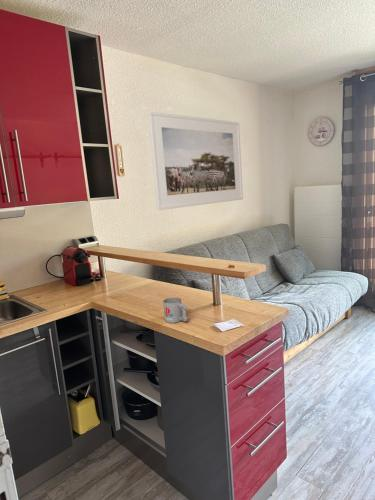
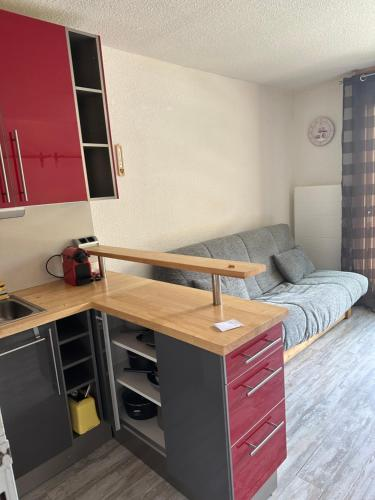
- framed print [147,110,244,211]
- mug [162,296,189,324]
